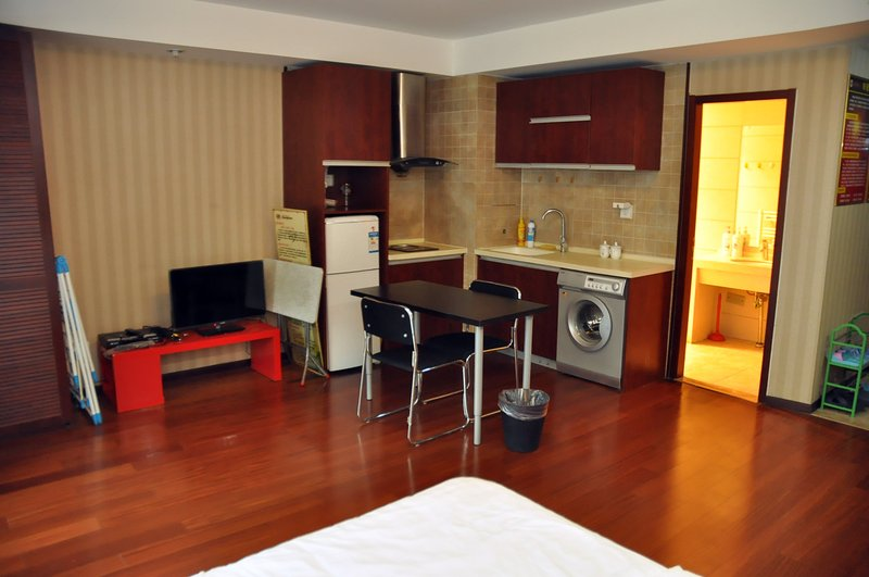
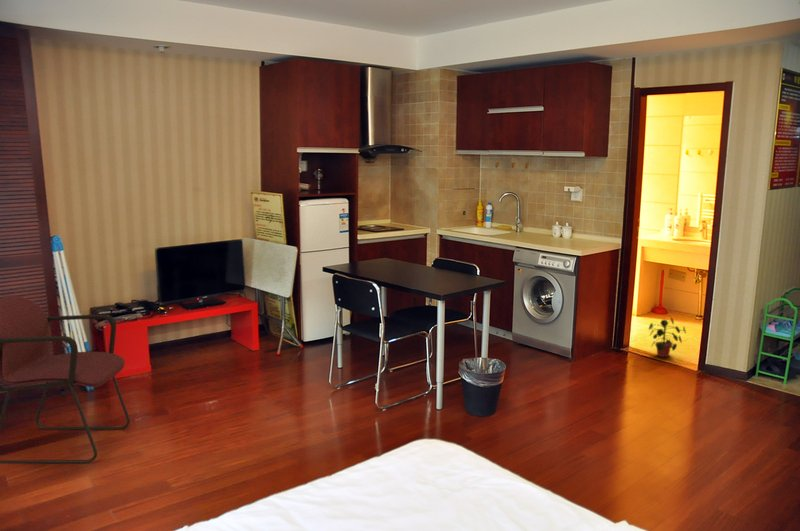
+ armchair [0,295,131,464]
+ potted plant [648,316,687,358]
